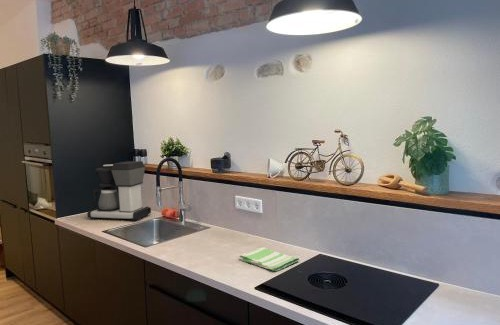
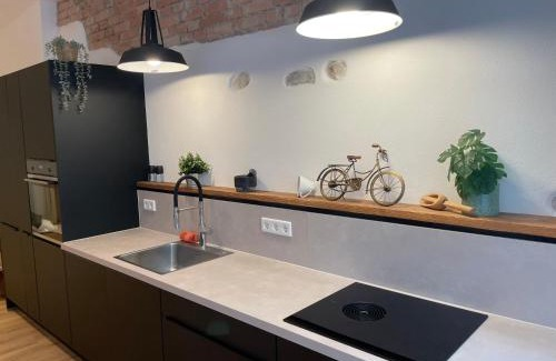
- dish towel [238,246,300,272]
- coffee maker [86,160,152,222]
